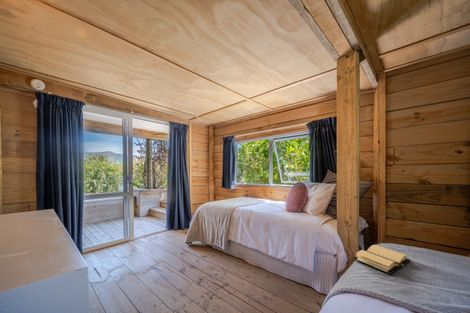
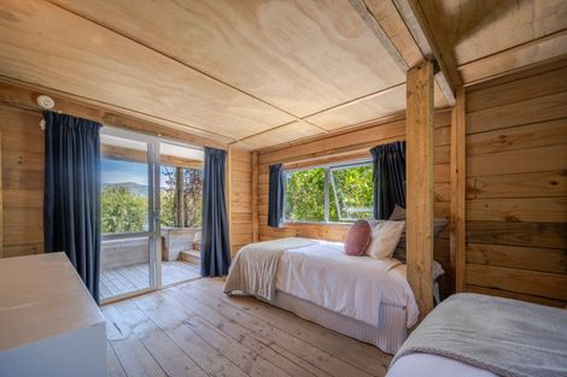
- book [352,244,411,276]
